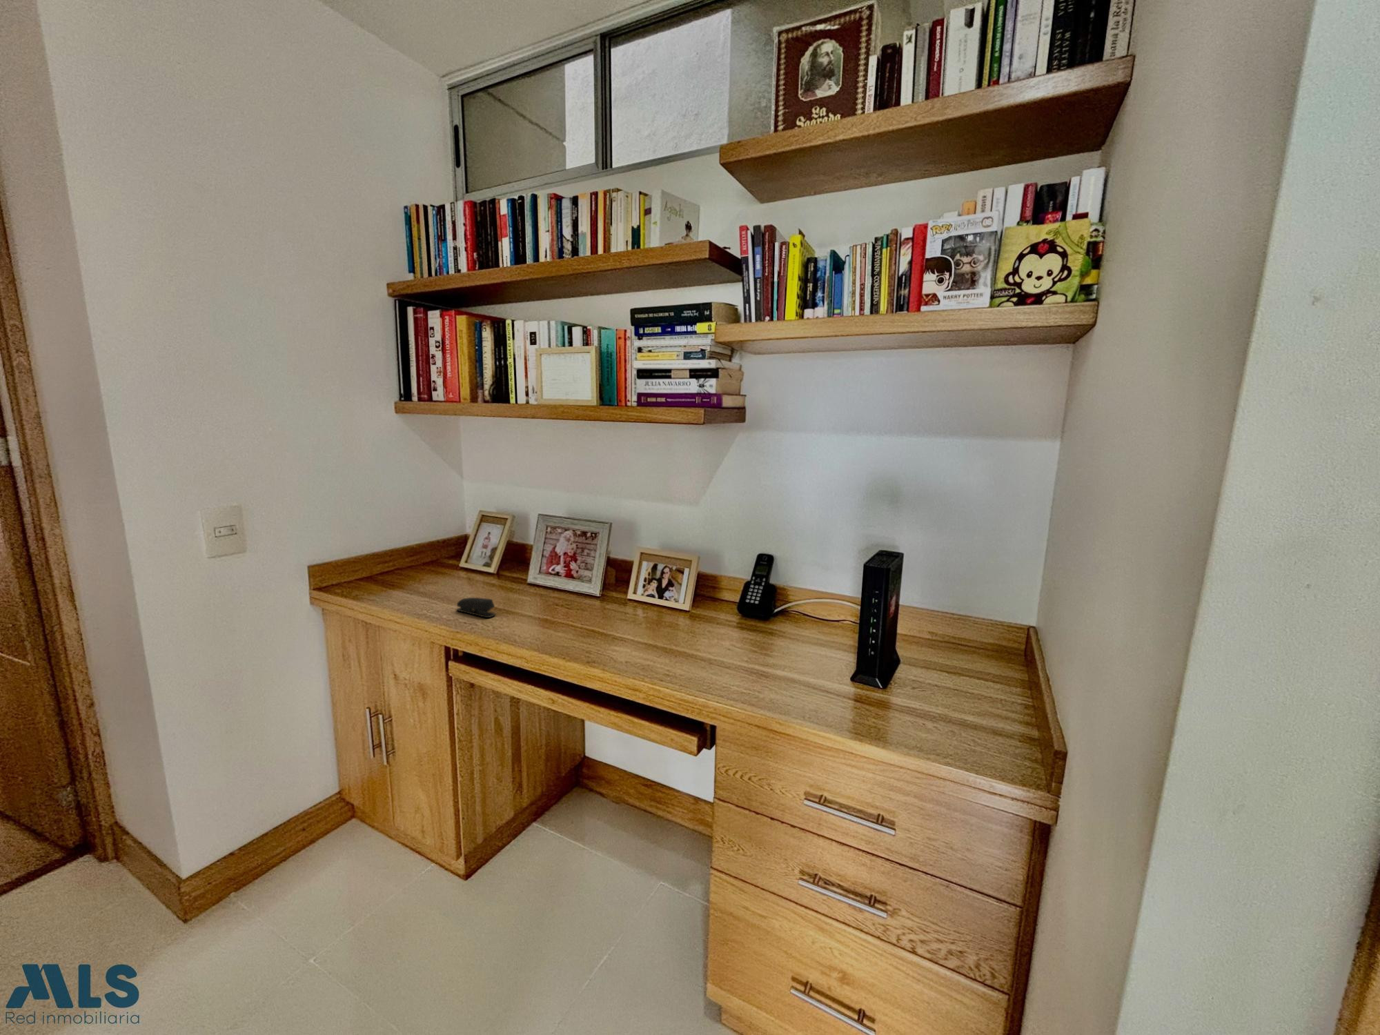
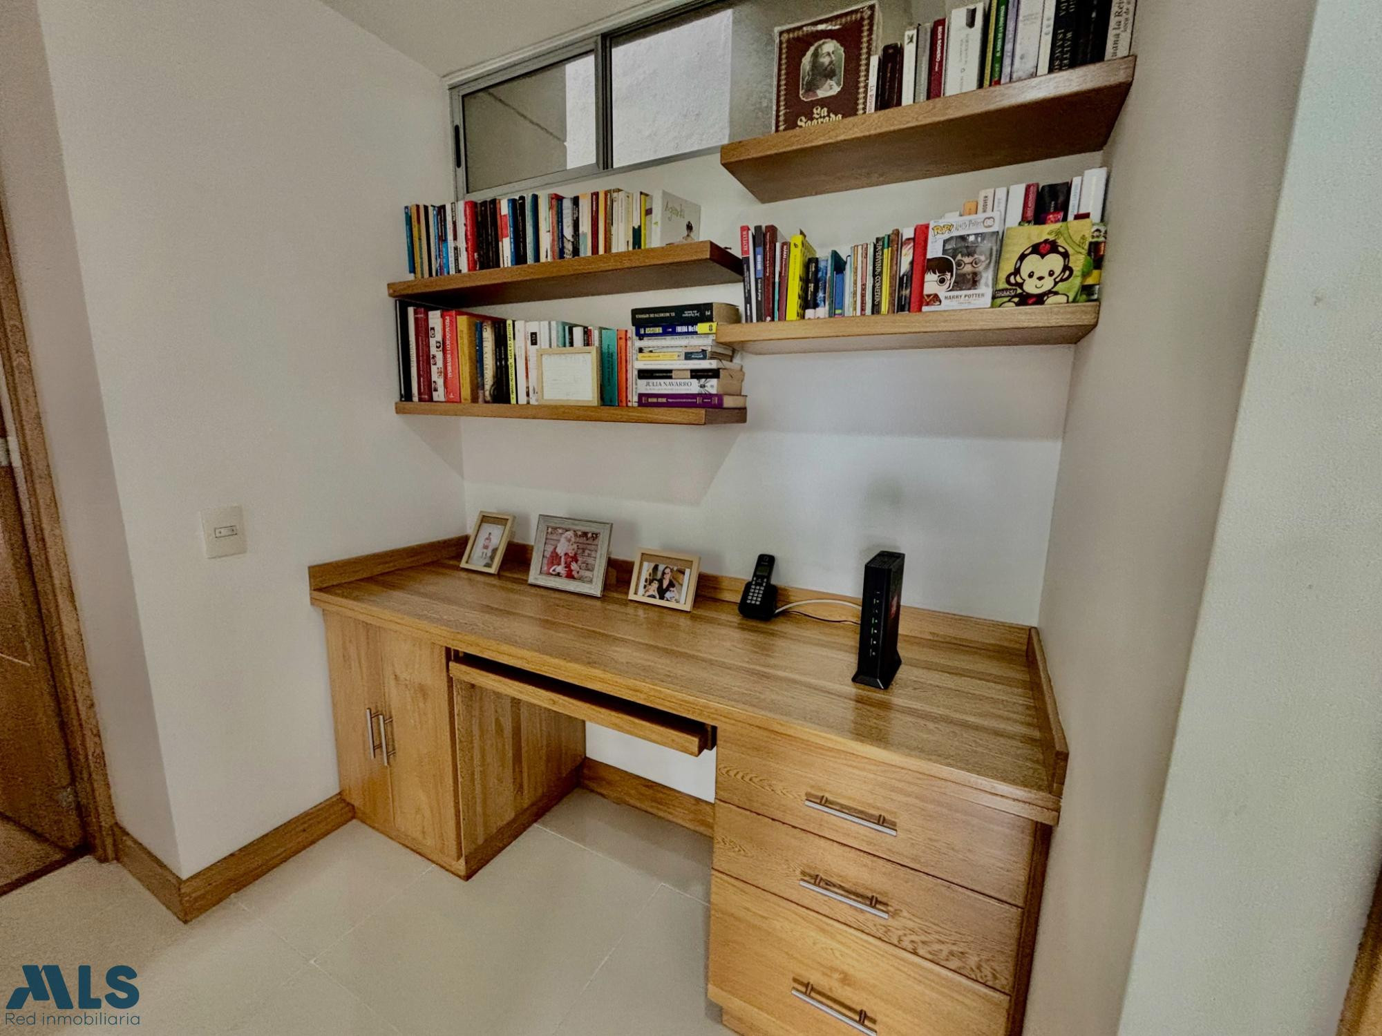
- stapler [455,597,497,619]
